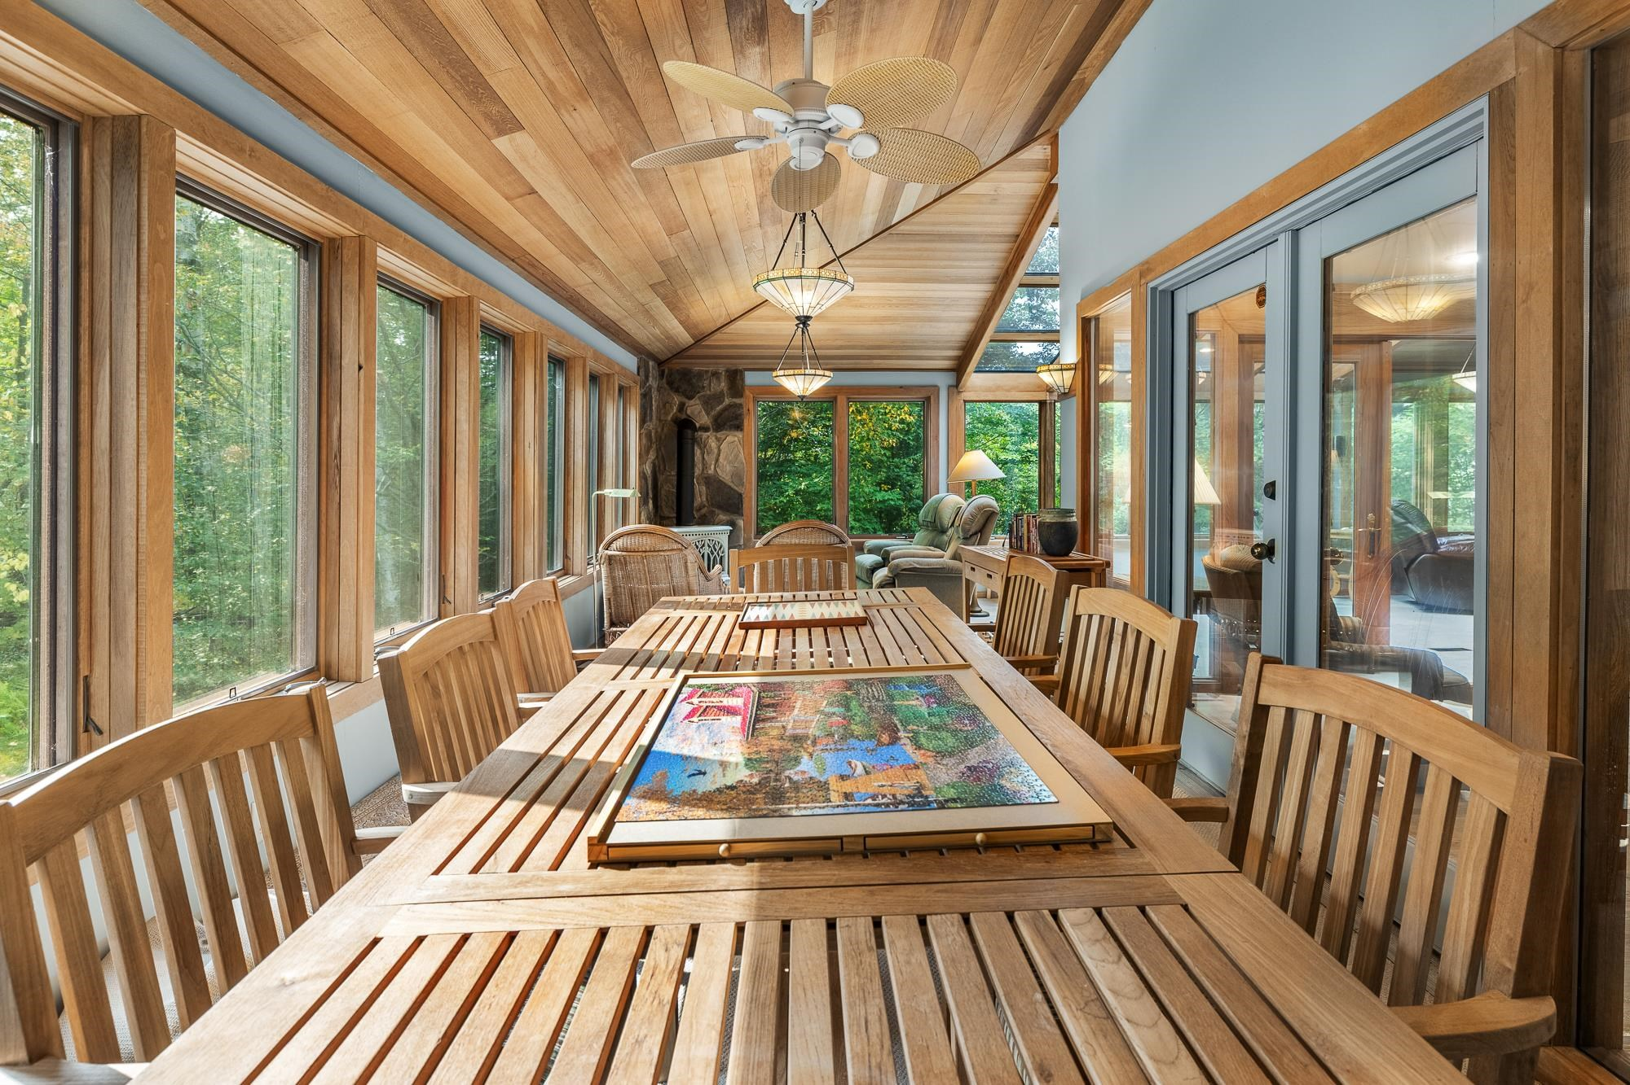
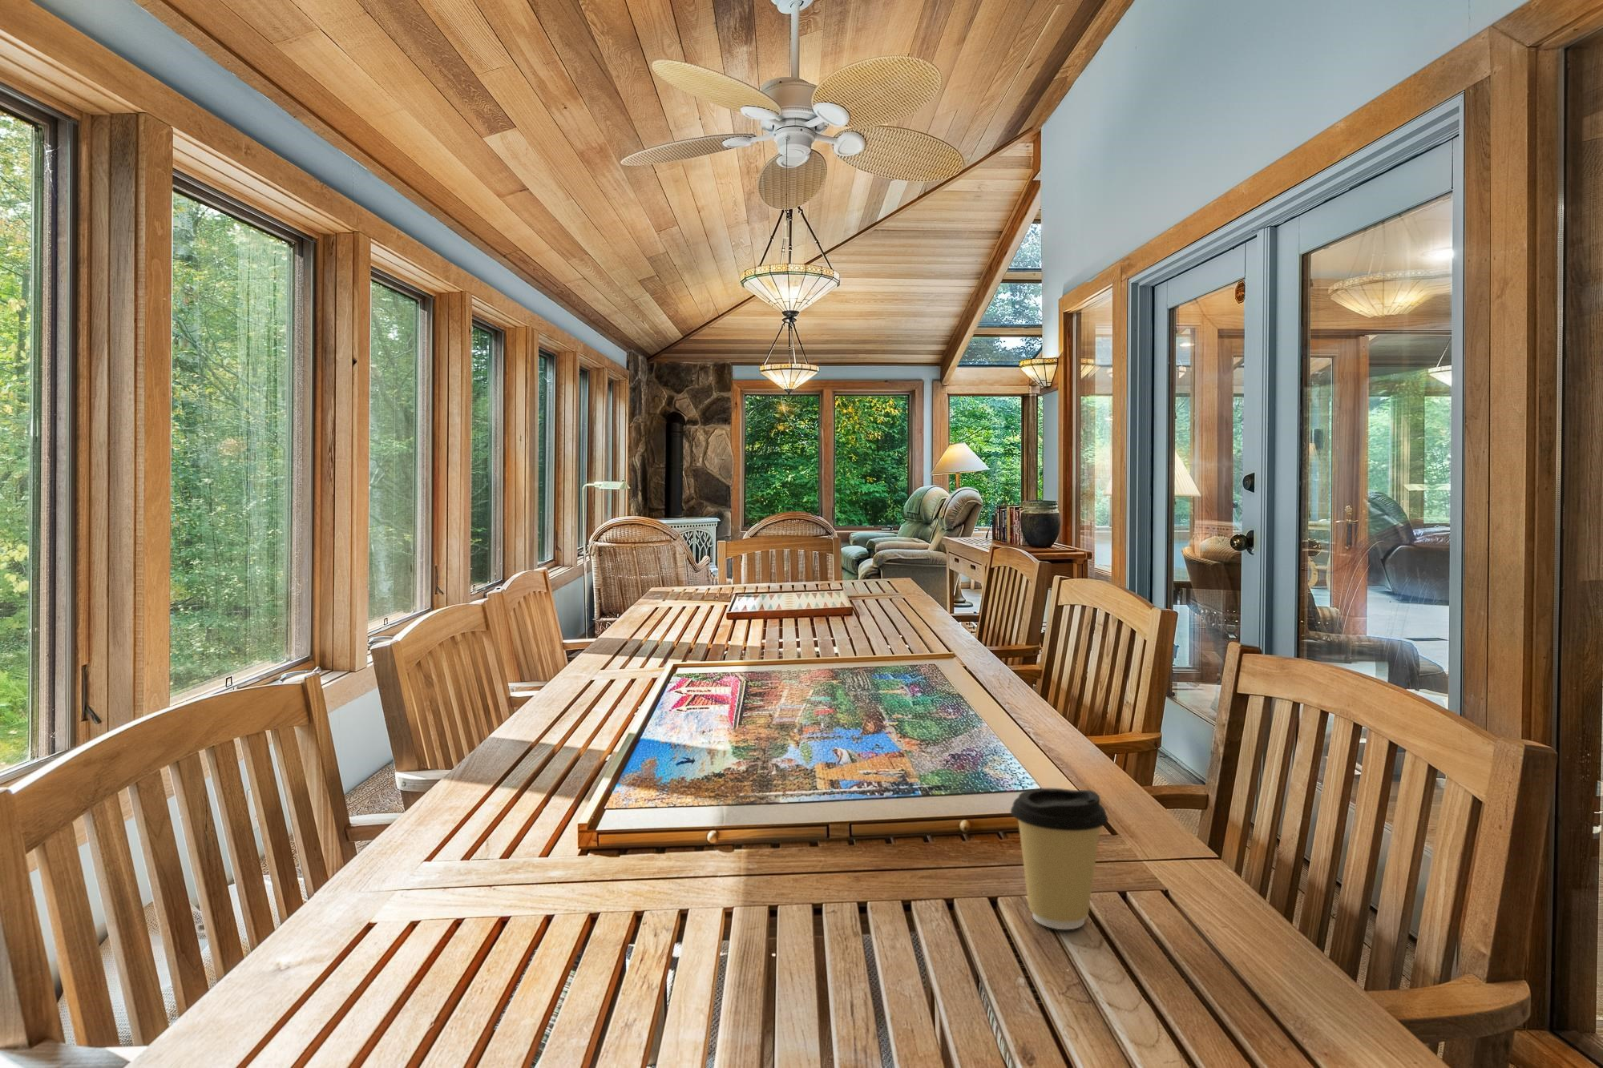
+ coffee cup [1009,788,1110,930]
